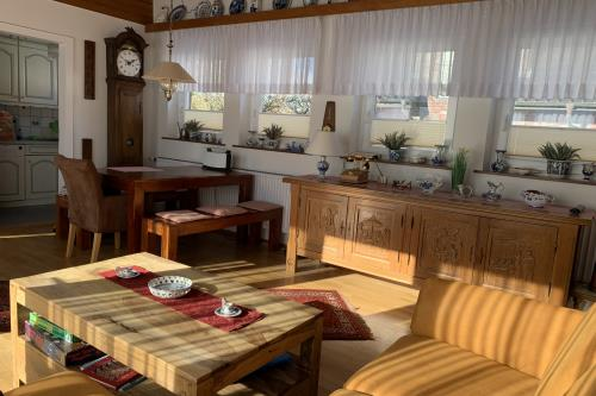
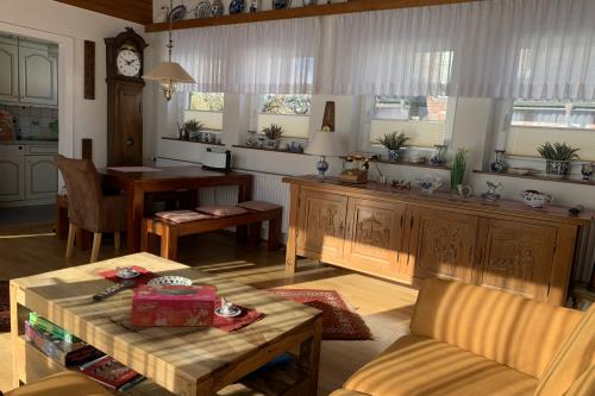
+ remote control [92,278,136,302]
+ tissue box [131,283,217,327]
